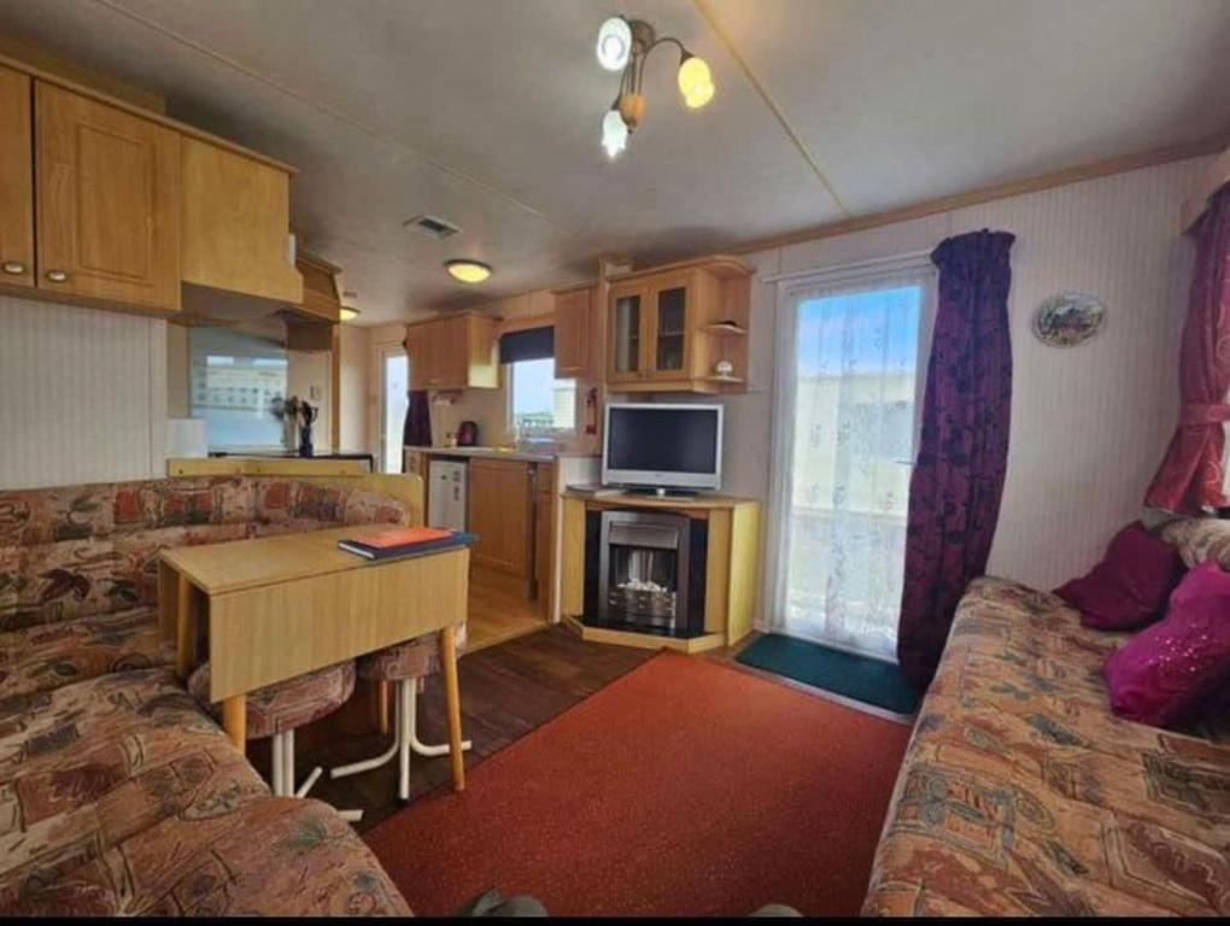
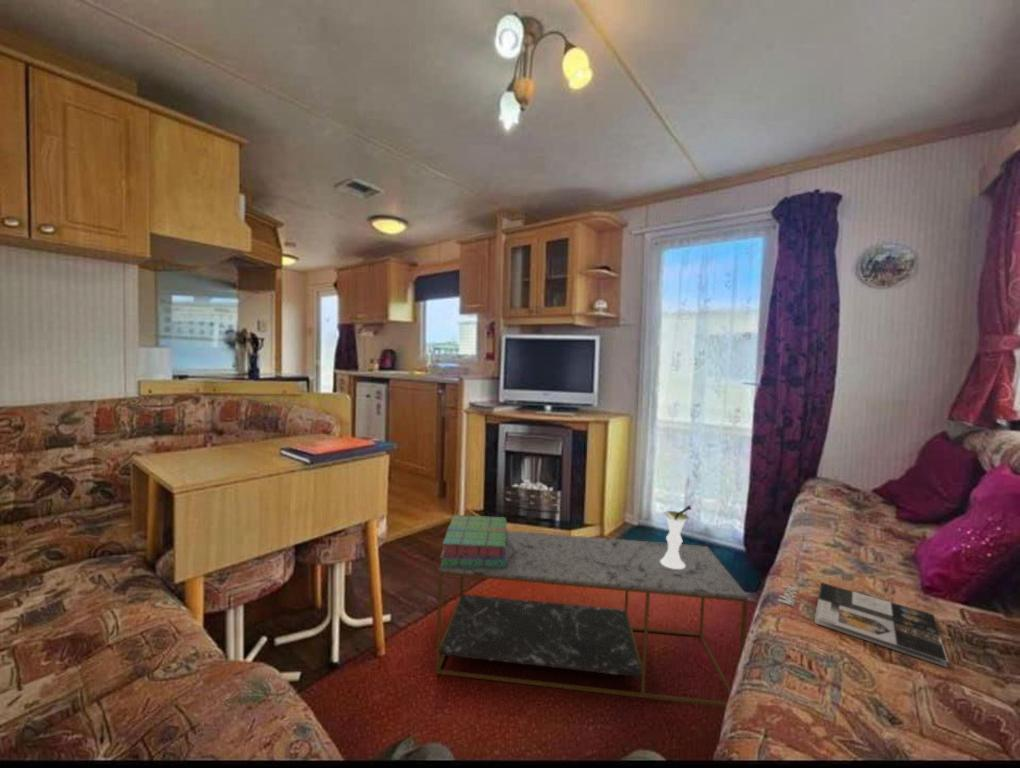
+ magazine [777,581,949,669]
+ coffee table [435,529,749,708]
+ stack of books [439,514,508,569]
+ vase [660,504,693,569]
